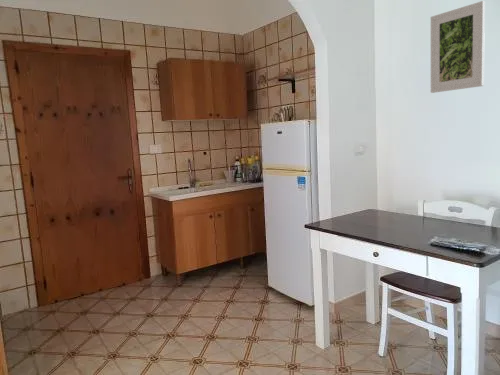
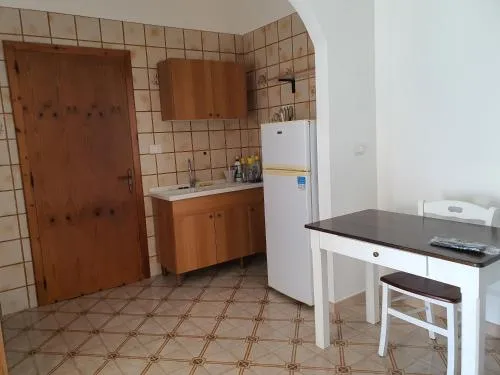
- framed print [430,0,486,94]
